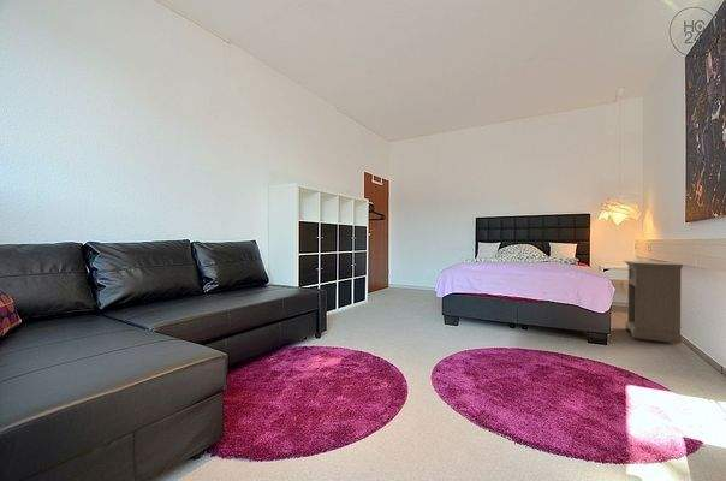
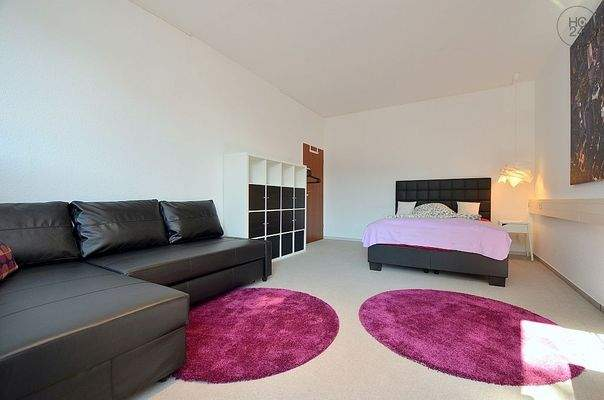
- nightstand [623,260,684,345]
